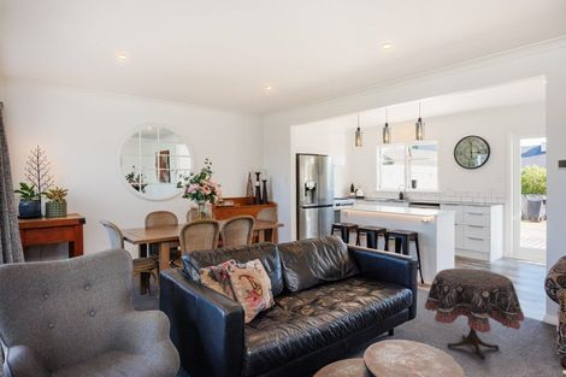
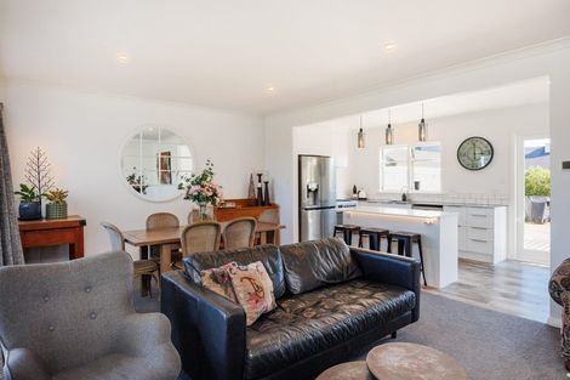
- side table [424,267,525,360]
